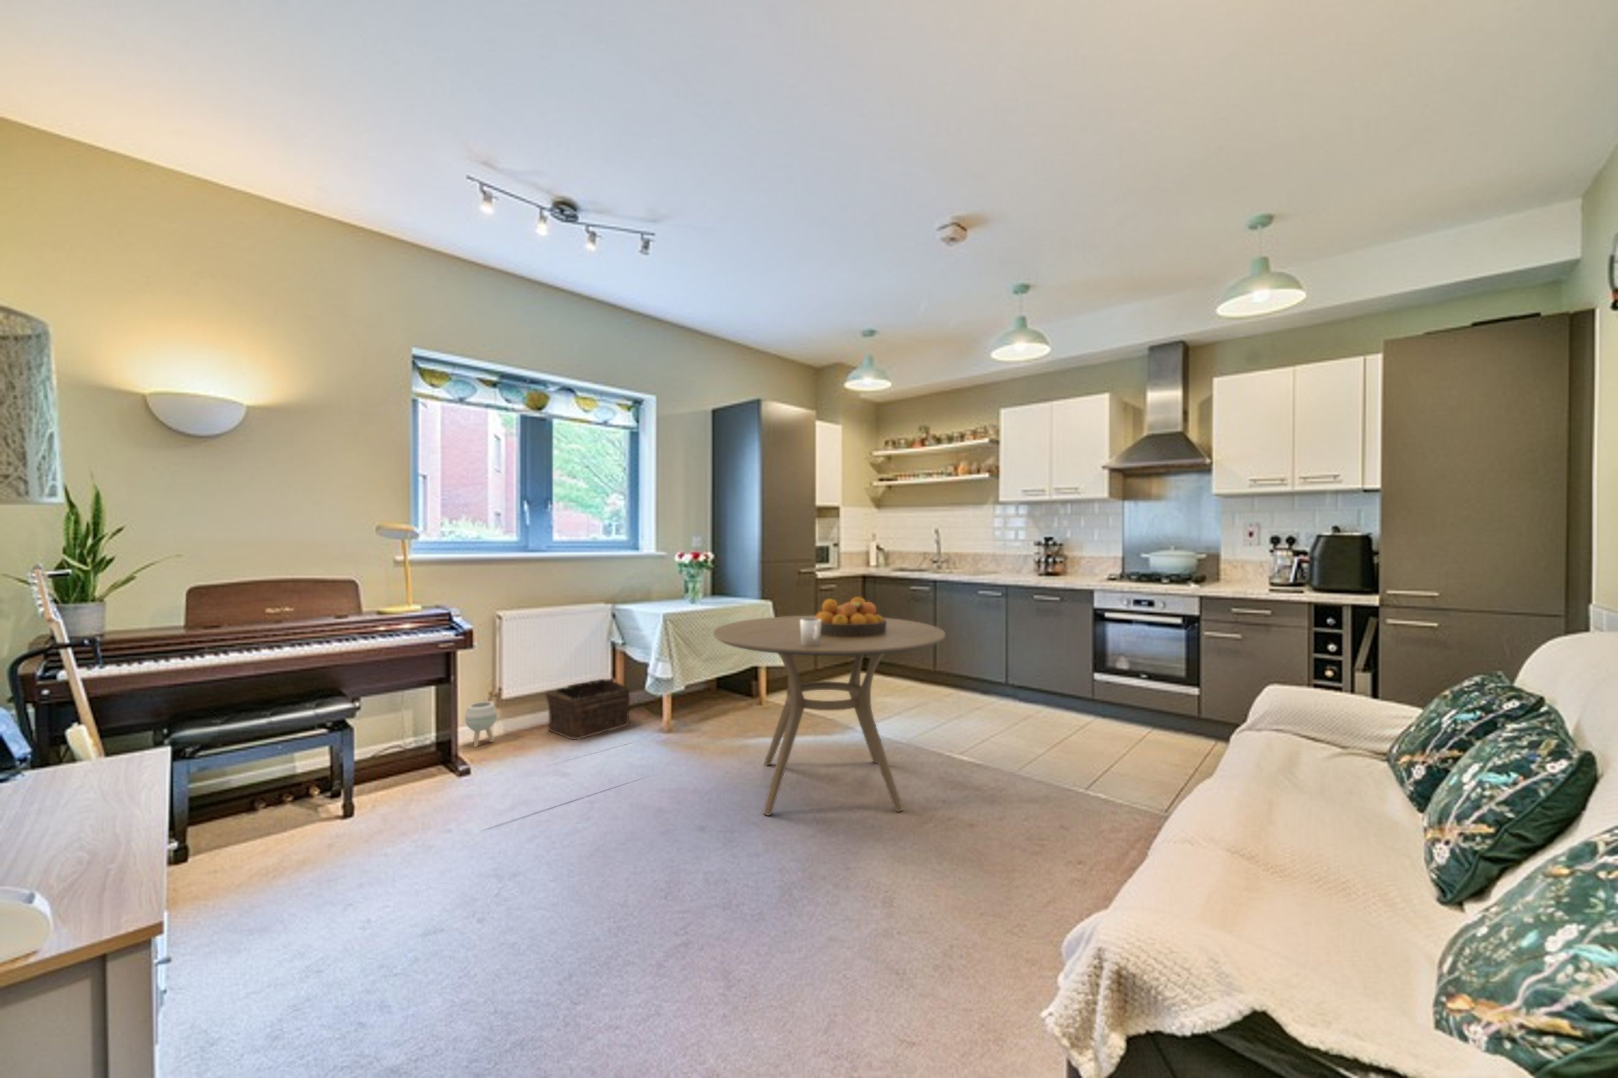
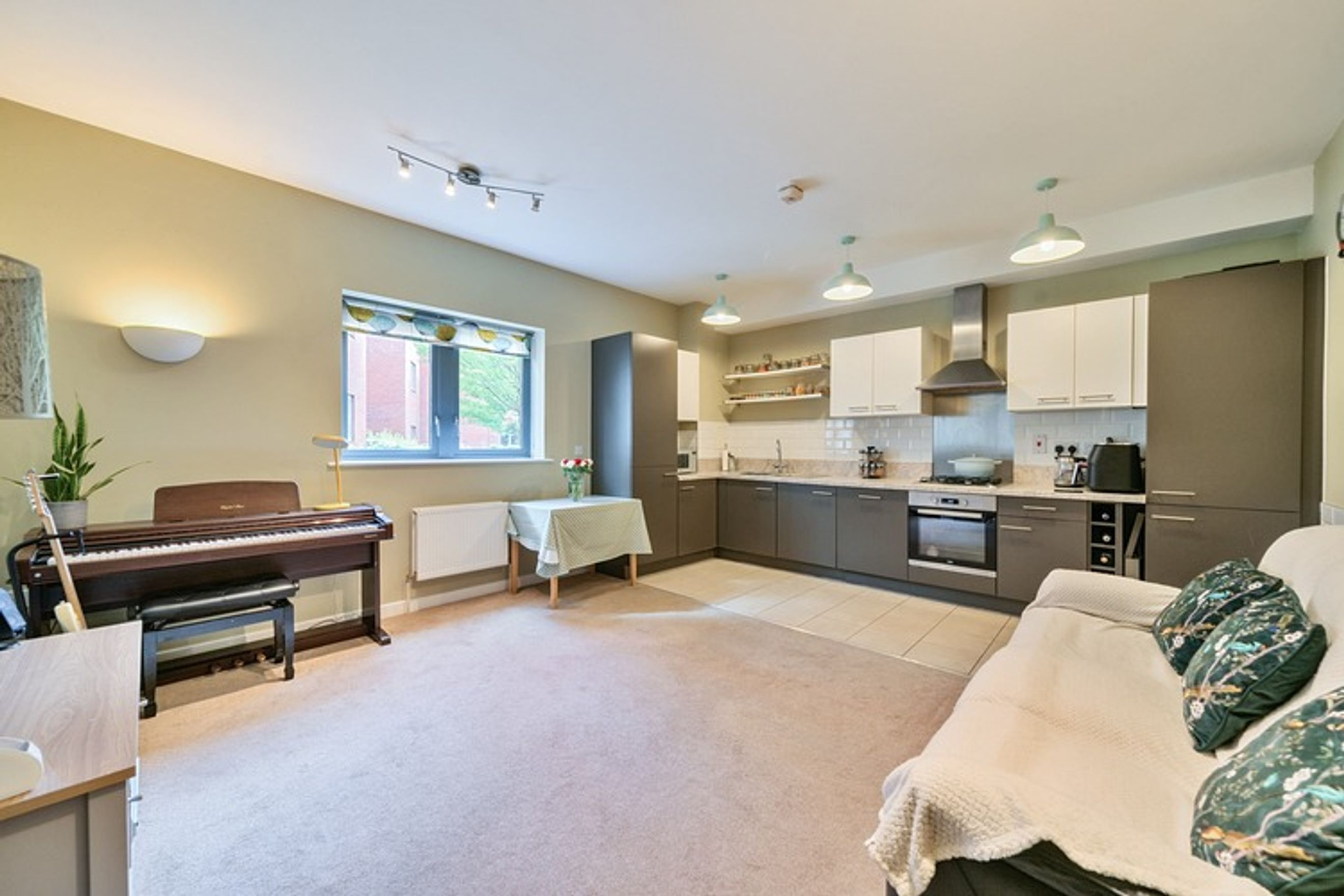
- dining table [713,615,946,817]
- planter [465,701,497,748]
- basket [545,679,631,740]
- mug [801,618,821,646]
- fruit bowl [815,596,886,636]
